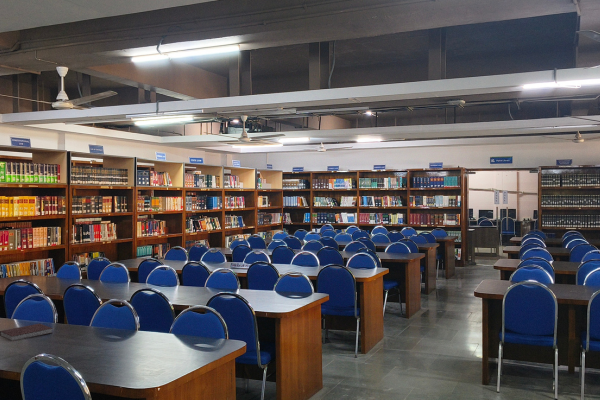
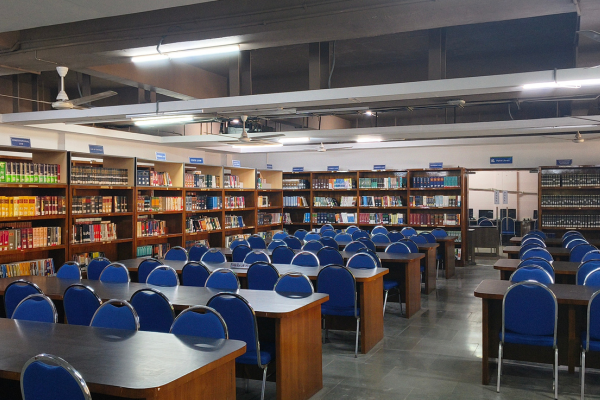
- notebook [0,323,53,341]
